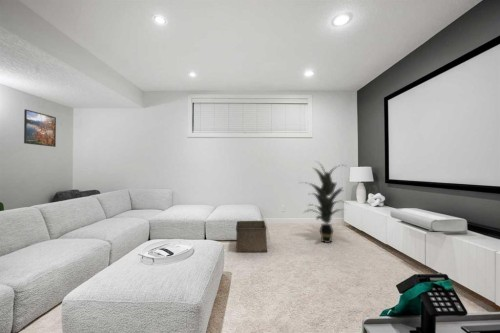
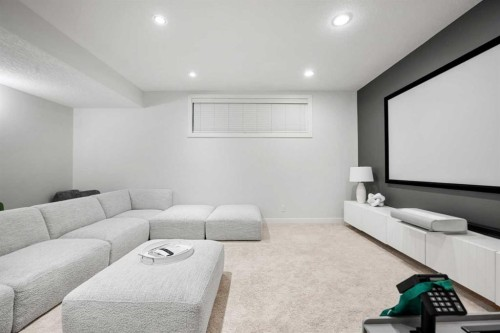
- indoor plant [299,160,351,244]
- storage bin [235,220,268,253]
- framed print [23,108,57,148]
